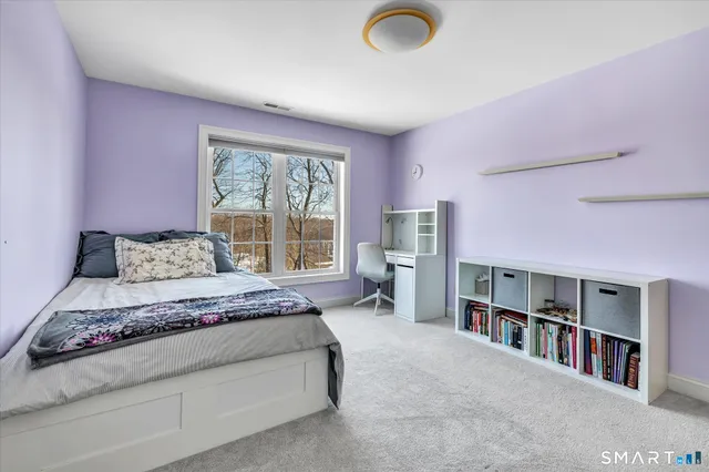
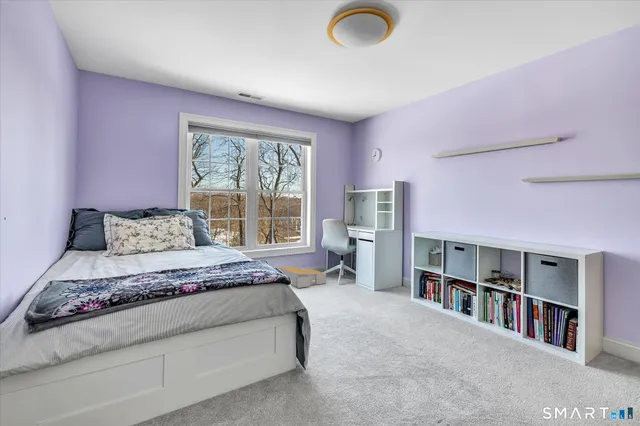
+ architectural model [277,266,327,289]
